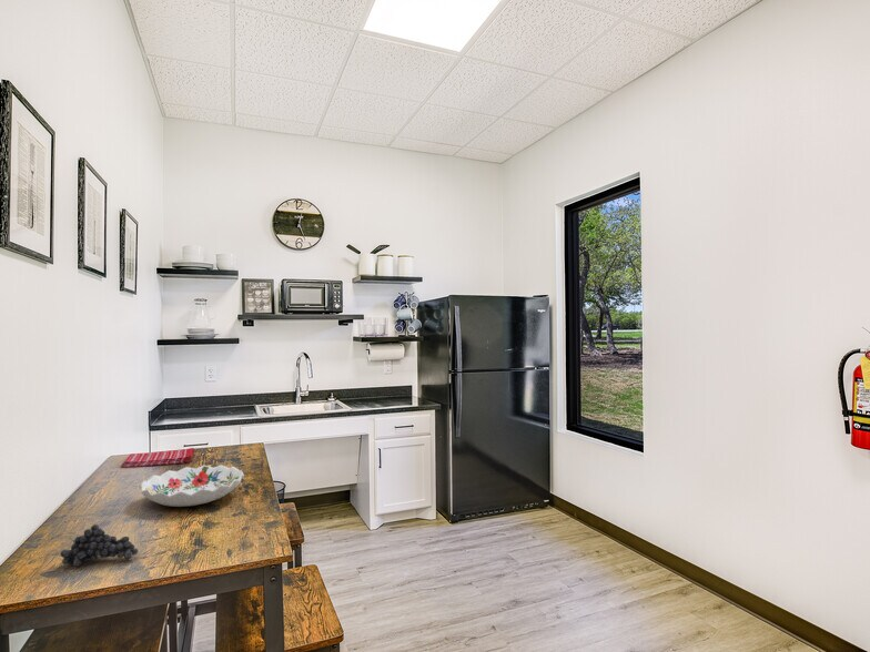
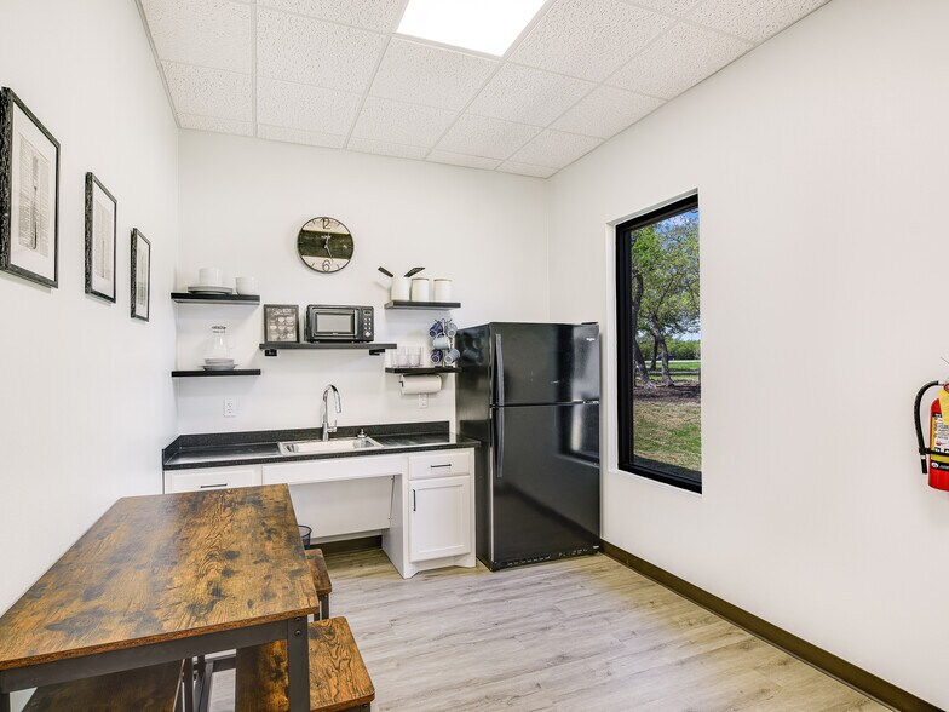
- dish towel [120,447,195,469]
- decorative bowl [139,465,245,508]
- fruit [59,523,139,568]
